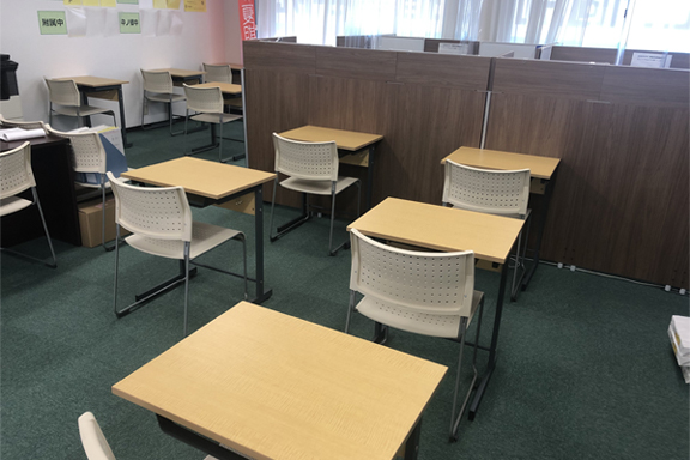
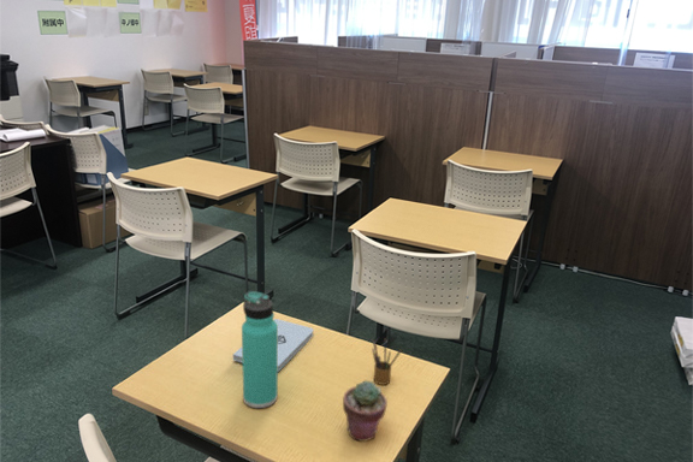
+ potted succulent [342,379,389,443]
+ thermos bottle [241,290,279,409]
+ notepad [232,318,315,373]
+ pencil box [371,337,403,386]
